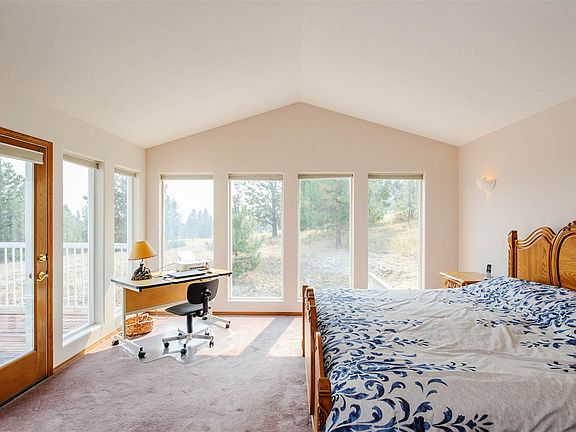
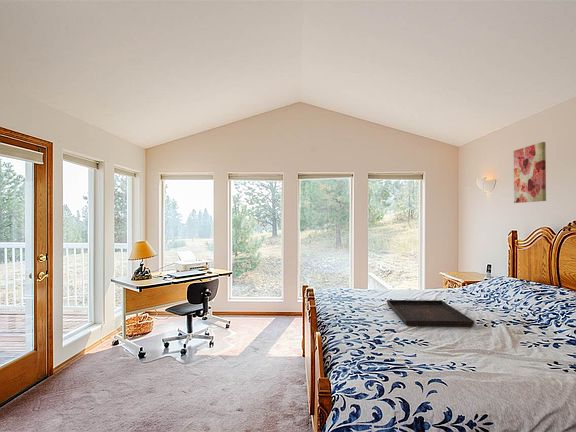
+ wall art [513,141,547,204]
+ serving tray [386,299,475,327]
